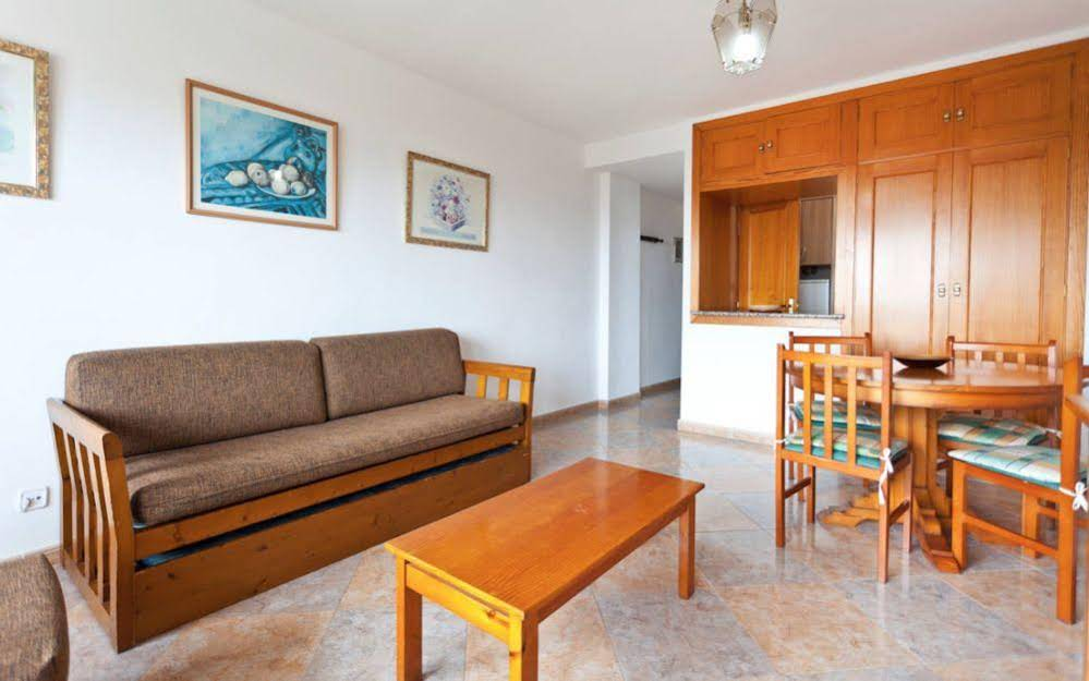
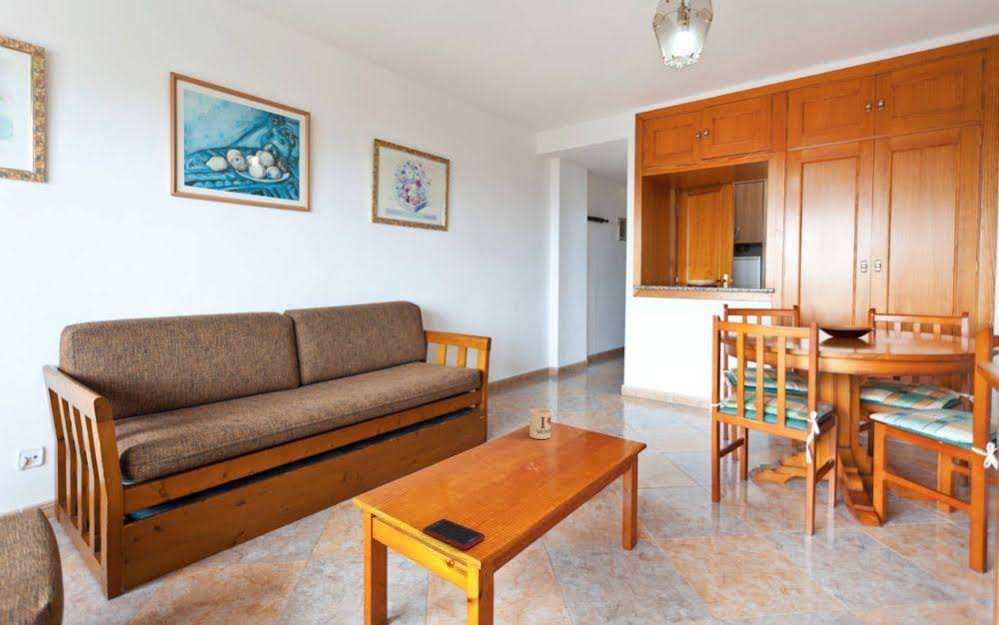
+ mug [529,408,553,440]
+ cell phone [422,518,486,550]
